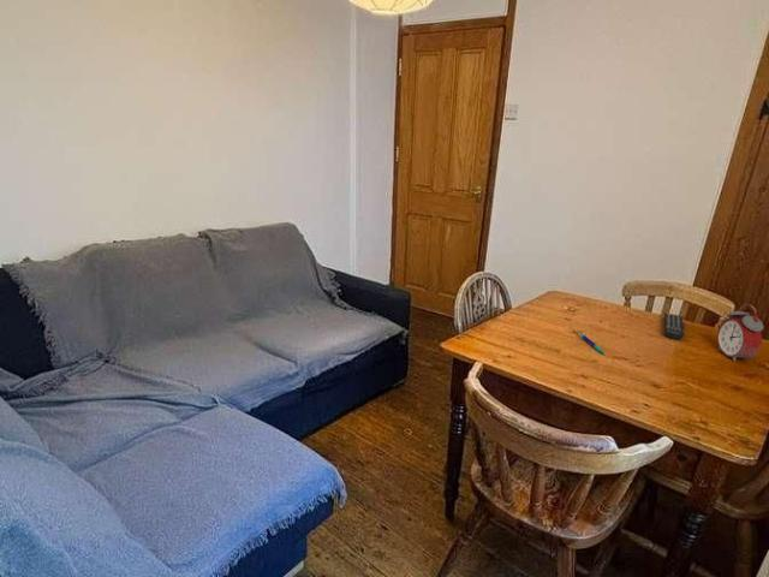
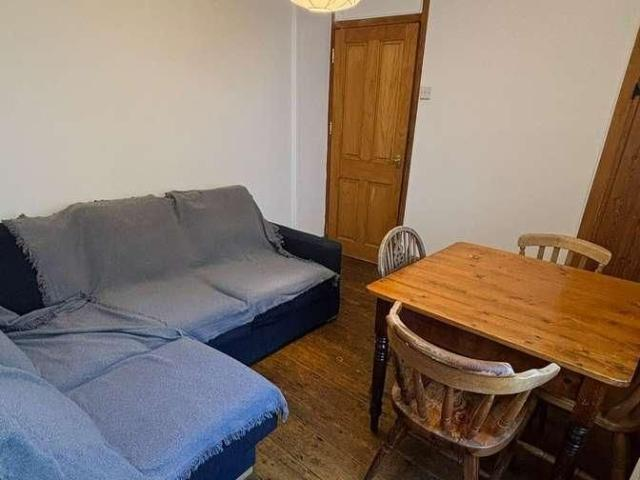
- alarm clock [716,303,764,362]
- remote control [663,311,685,340]
- pen [579,332,607,356]
